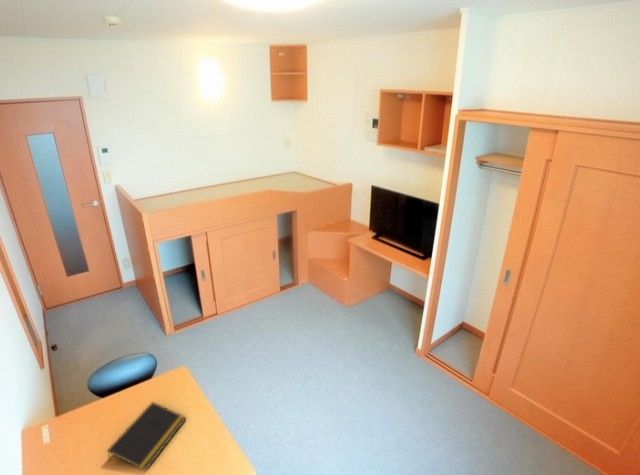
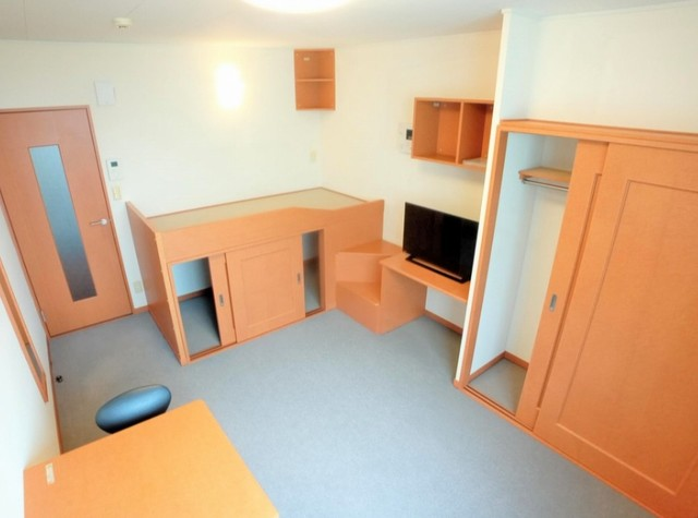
- notepad [106,401,187,472]
